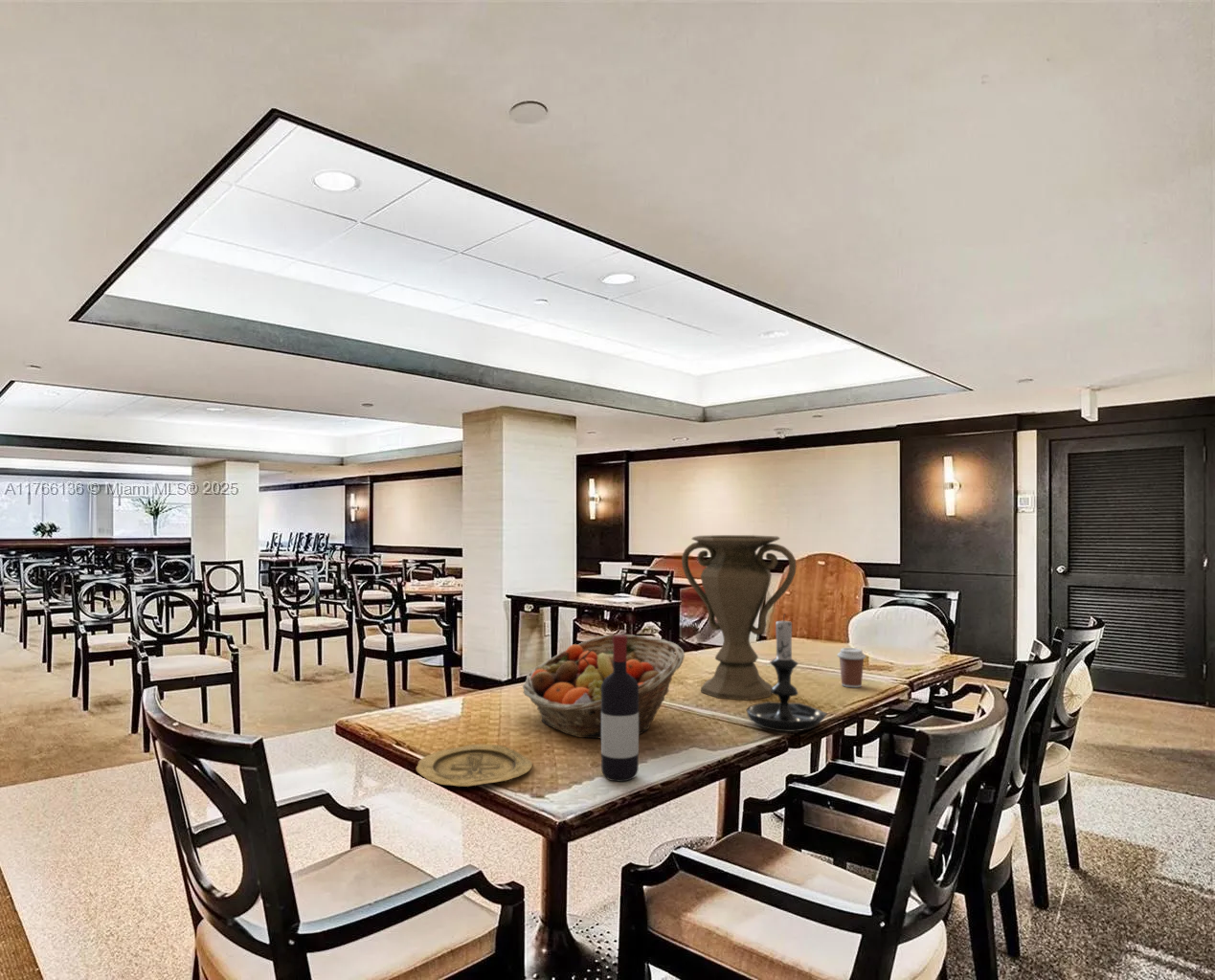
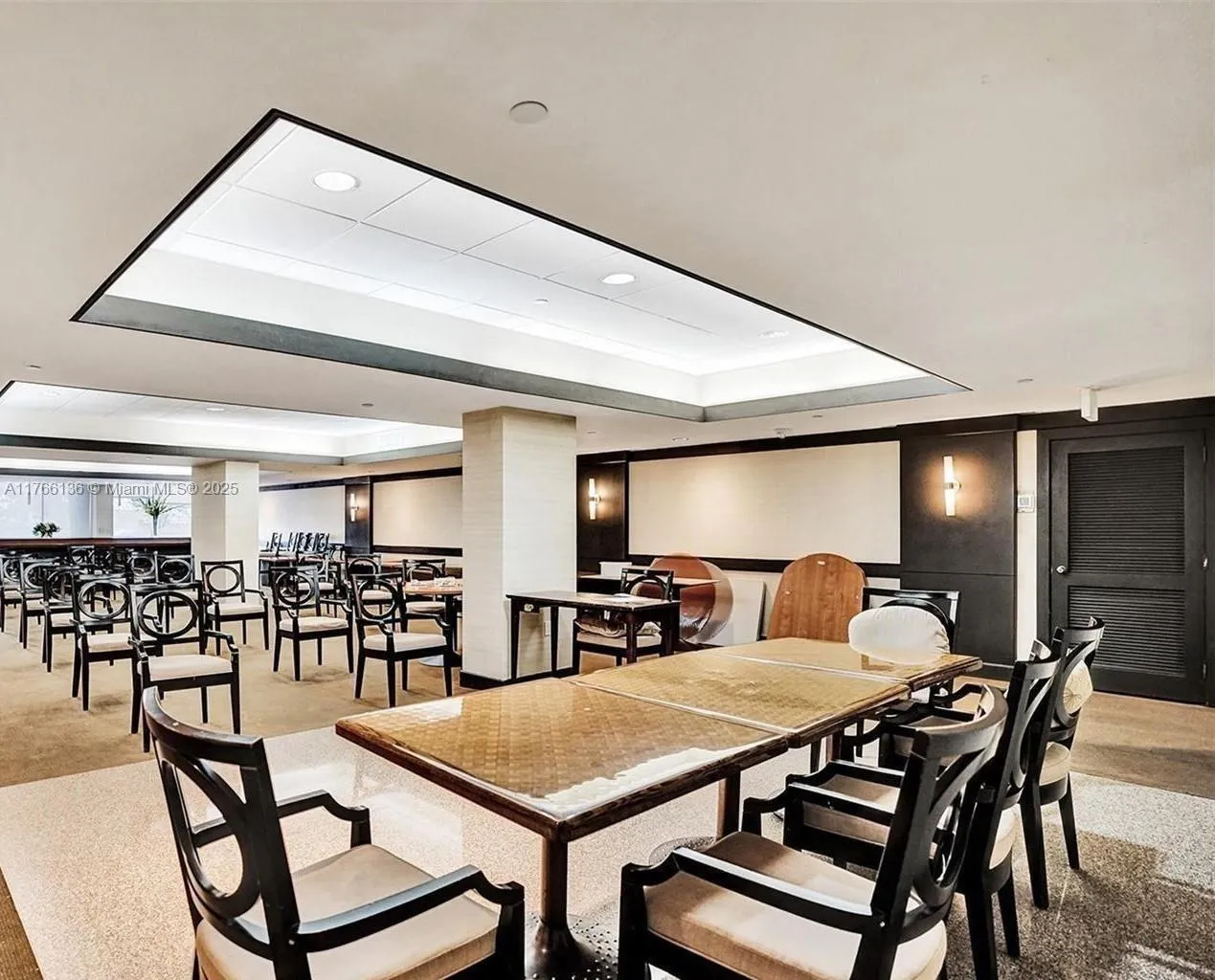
- wine bottle [600,634,640,783]
- vase [681,534,798,702]
- fruit basket [522,634,686,740]
- coffee cup [837,647,866,688]
- plate [416,743,533,788]
- candle holder [746,612,828,732]
